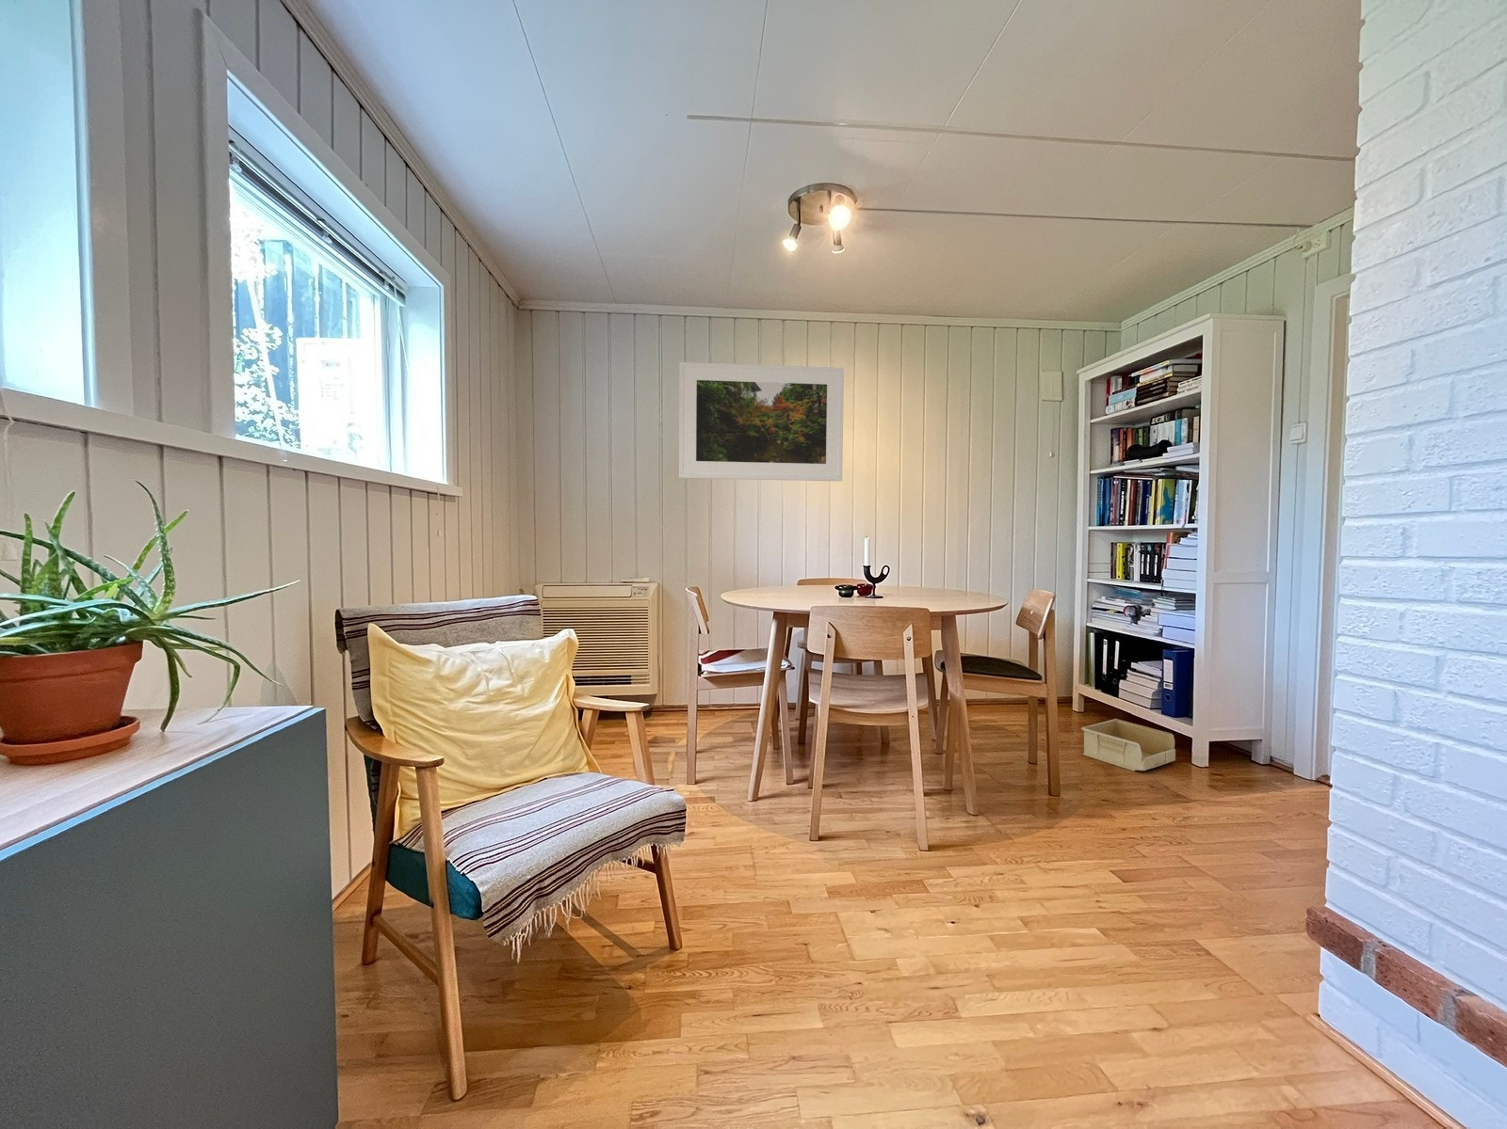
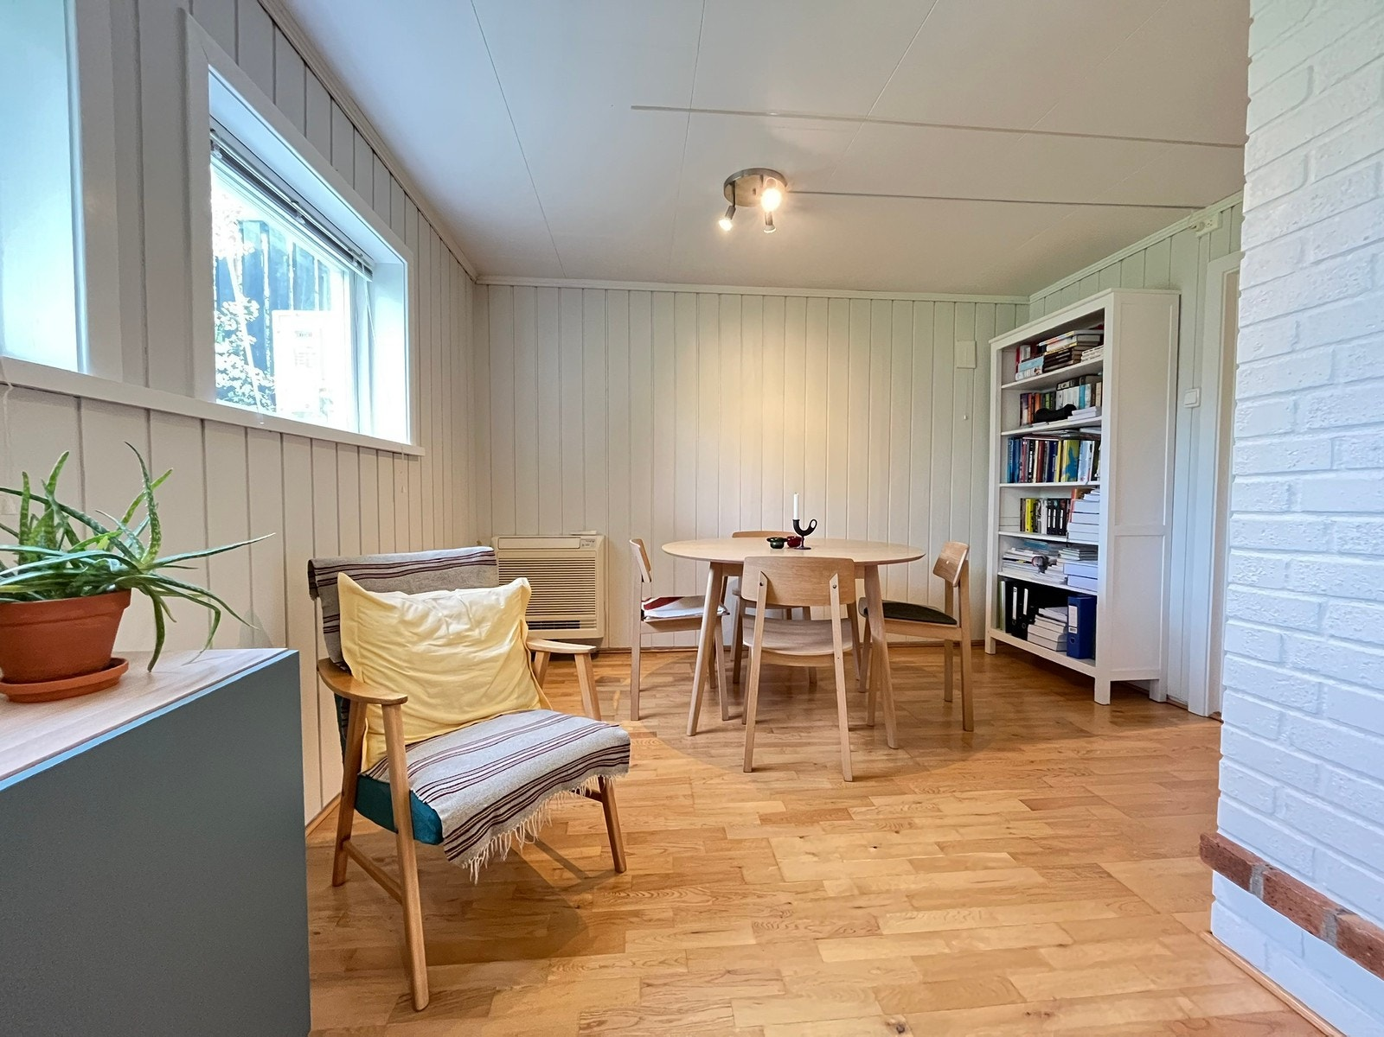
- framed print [678,362,845,481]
- storage bin [1080,717,1176,772]
